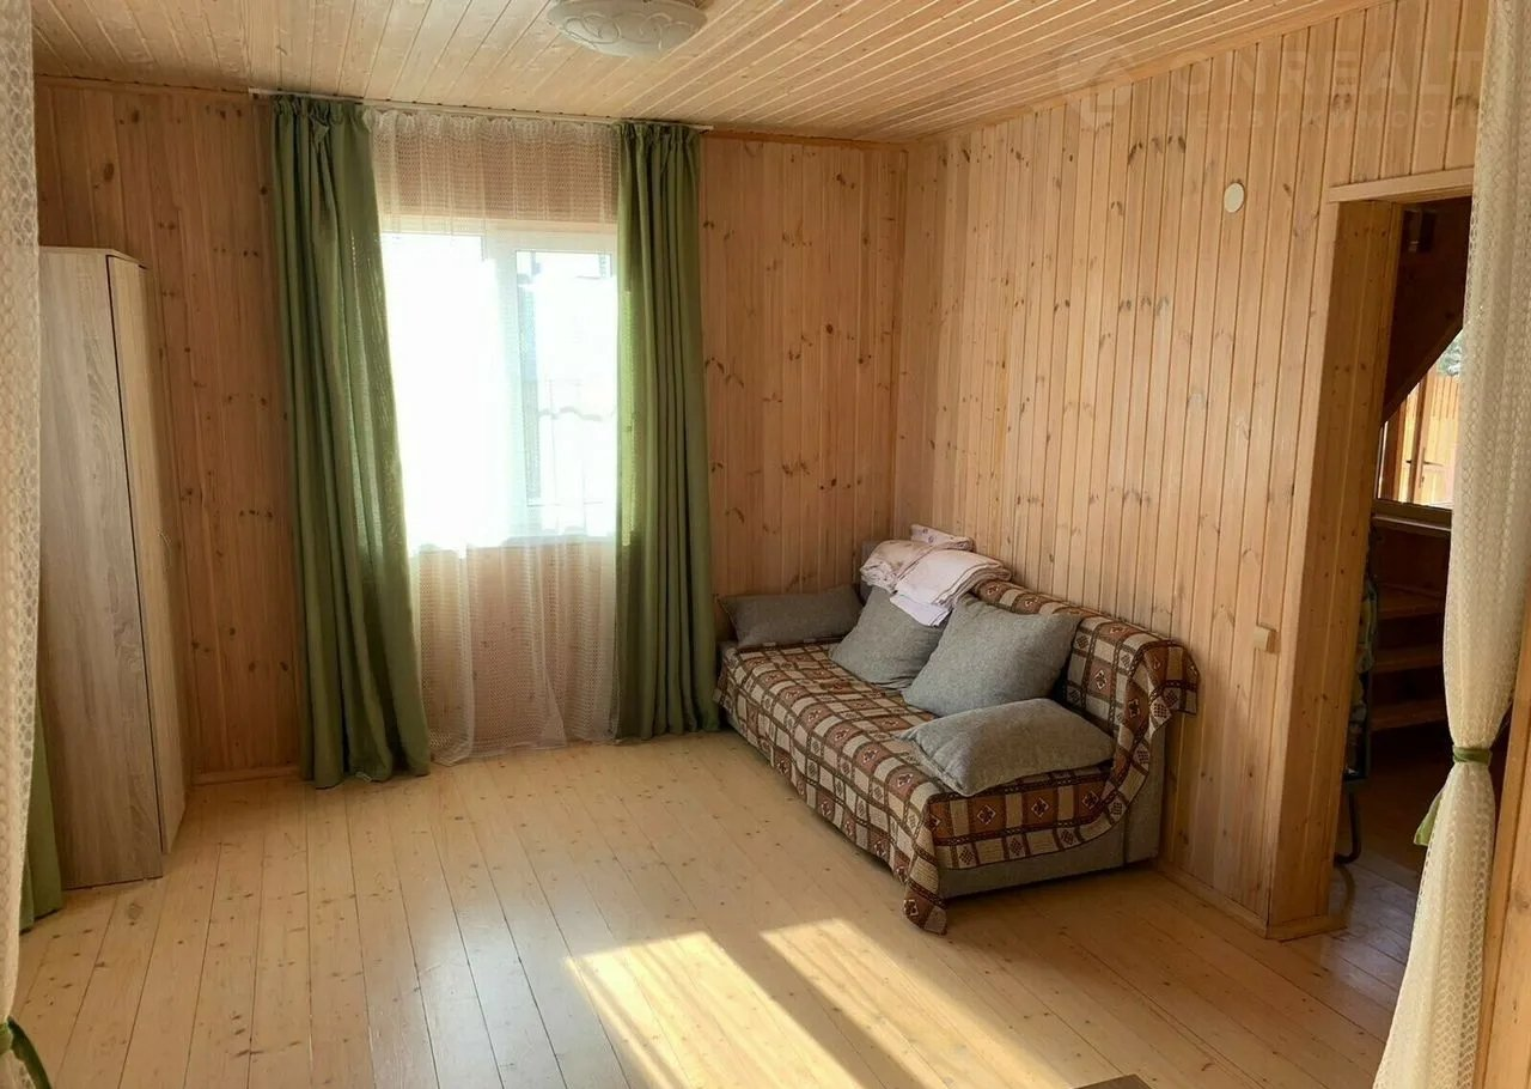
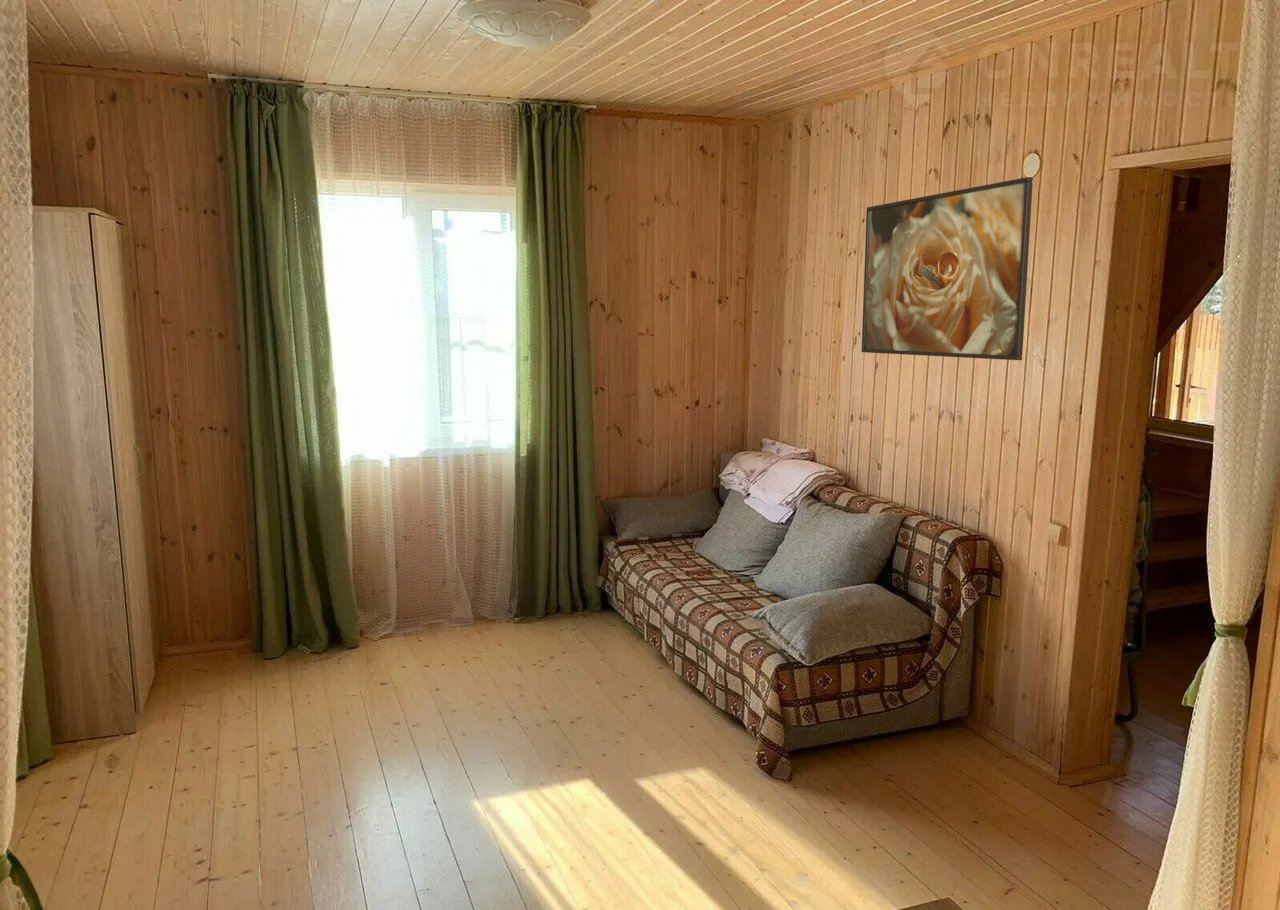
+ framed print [861,176,1034,361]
